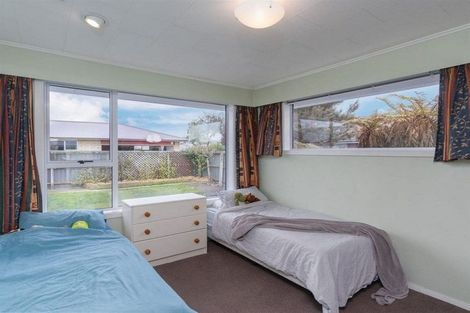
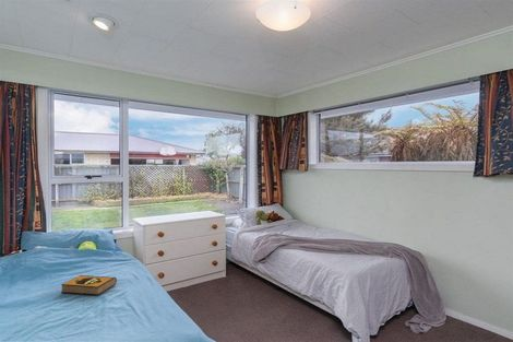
+ hardback book [60,274,118,296]
